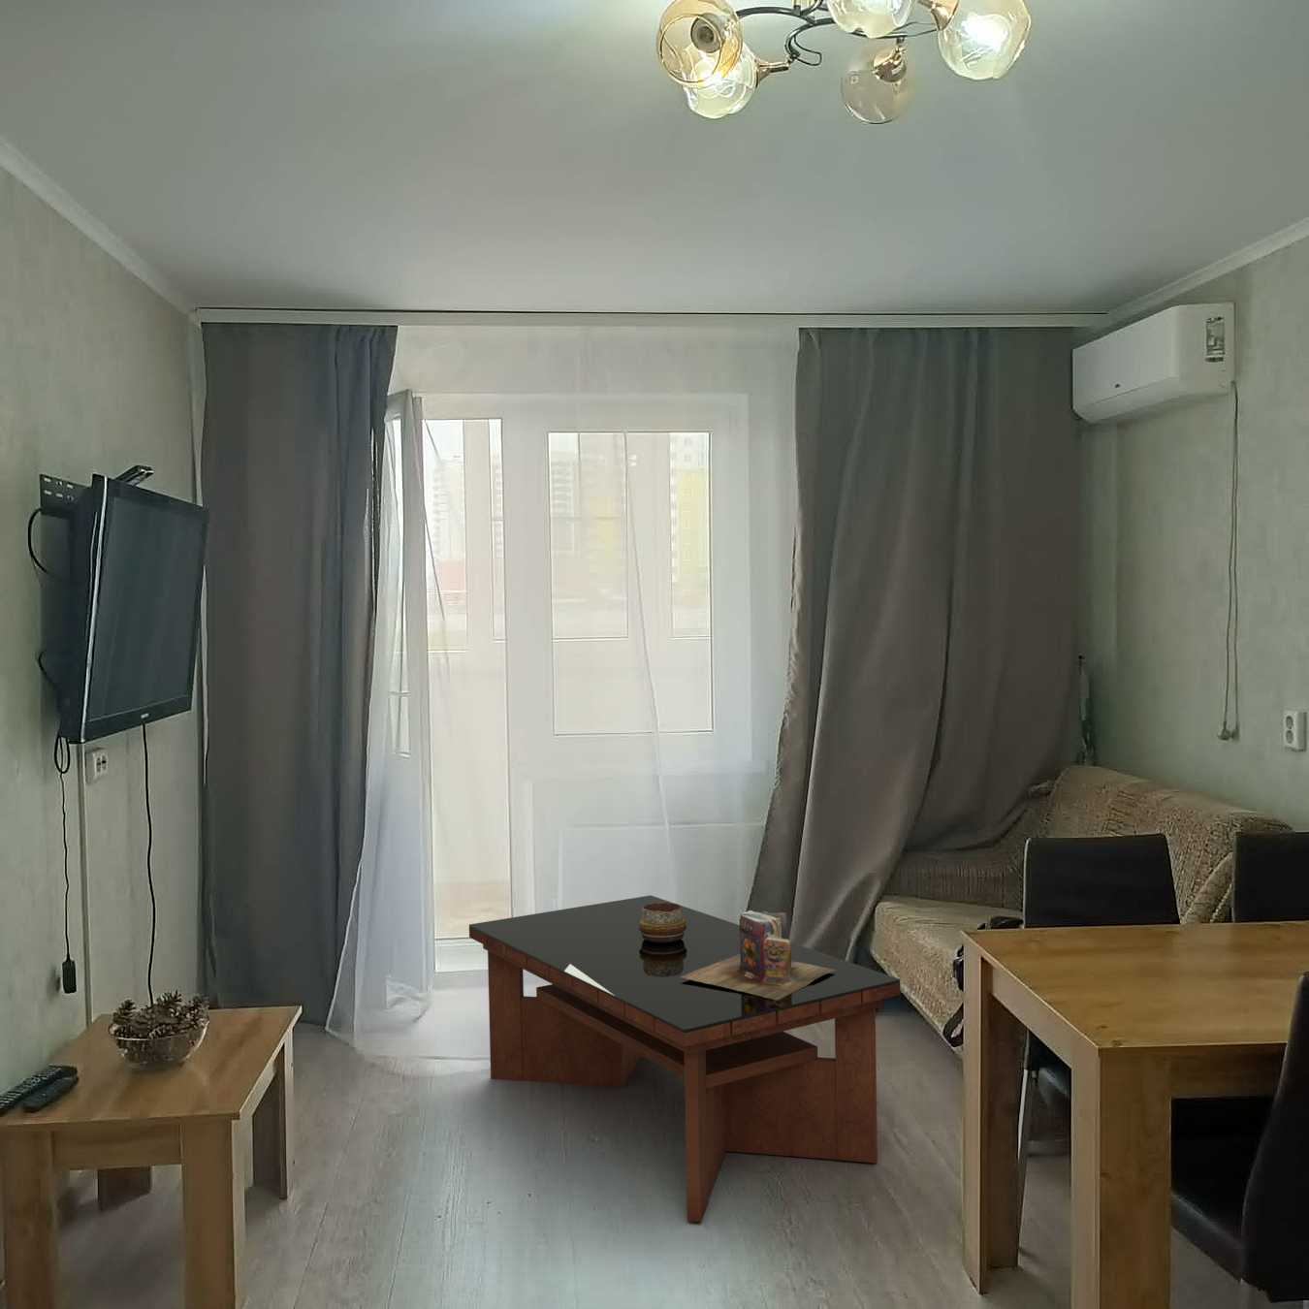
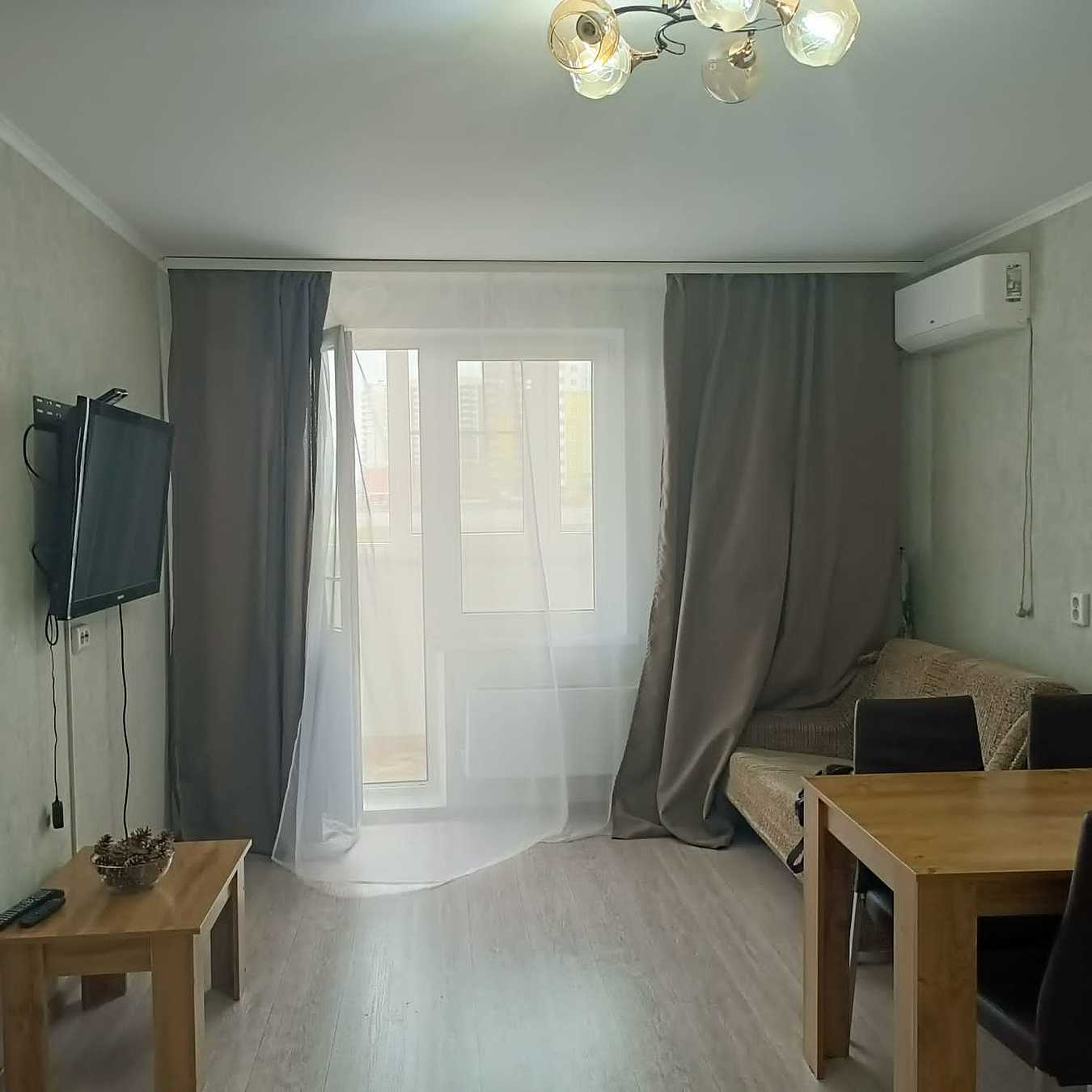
- coffee table [469,894,901,1223]
- decorative bowl [639,901,687,942]
- books [682,910,834,1000]
